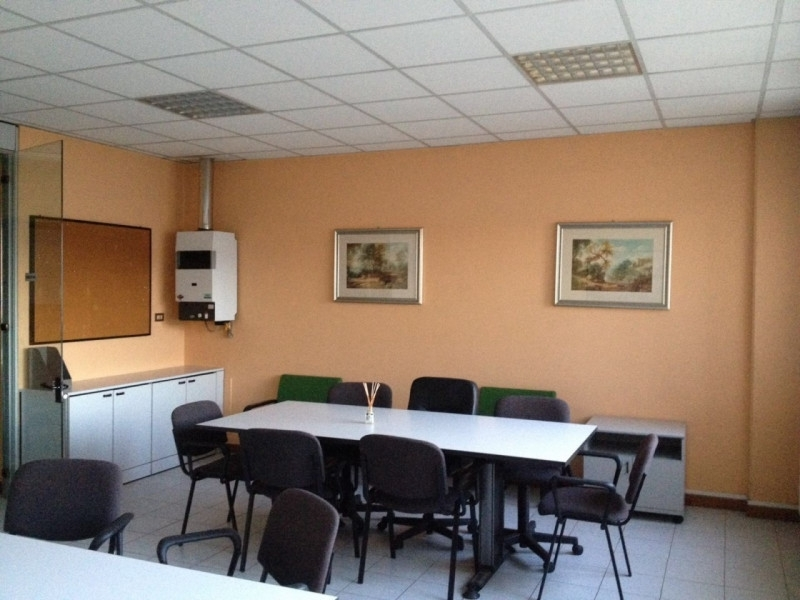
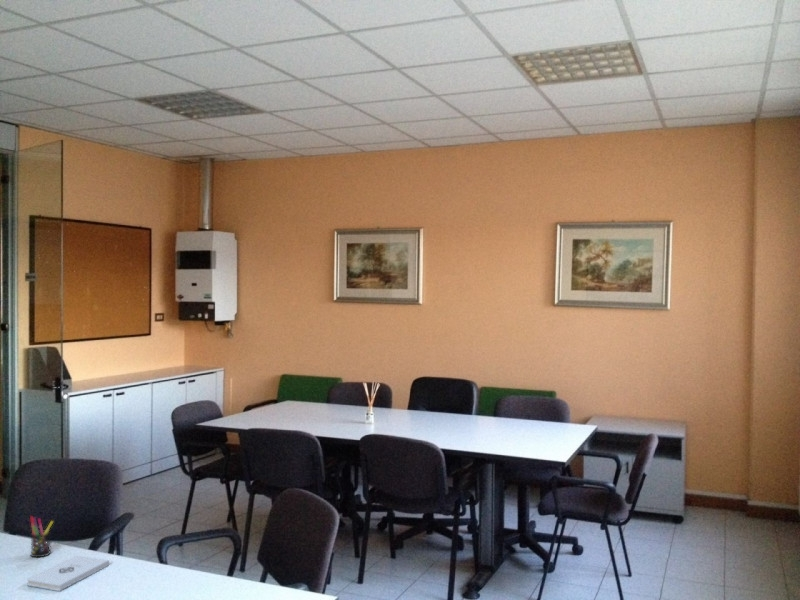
+ pen holder [29,515,54,558]
+ notepad [26,555,110,592]
